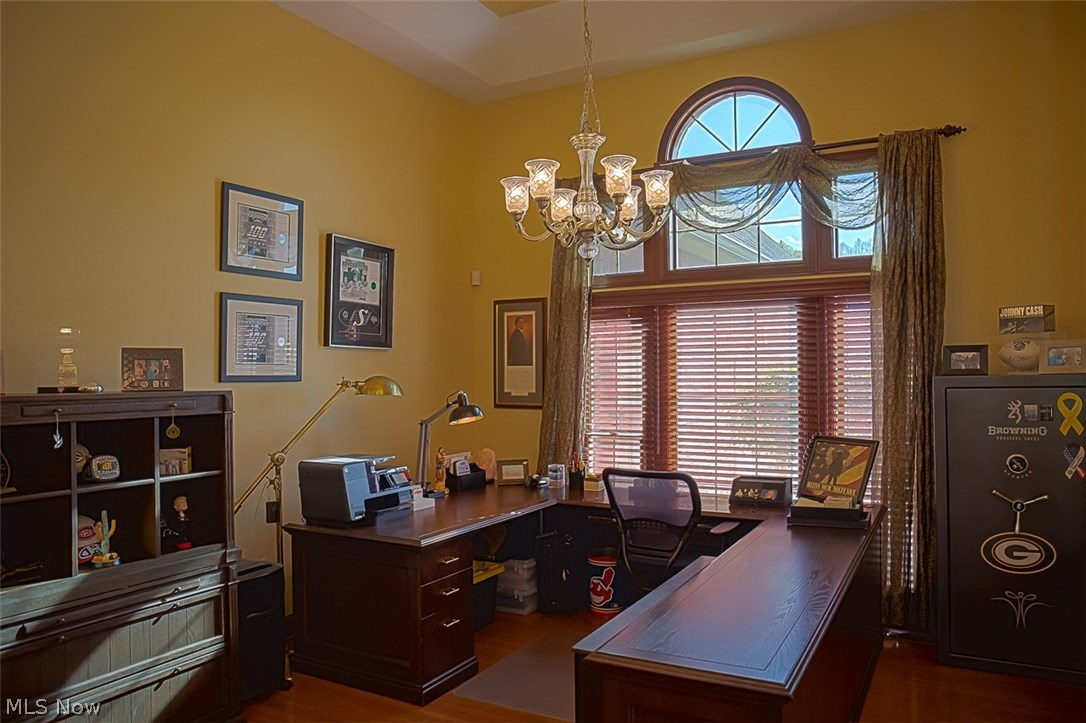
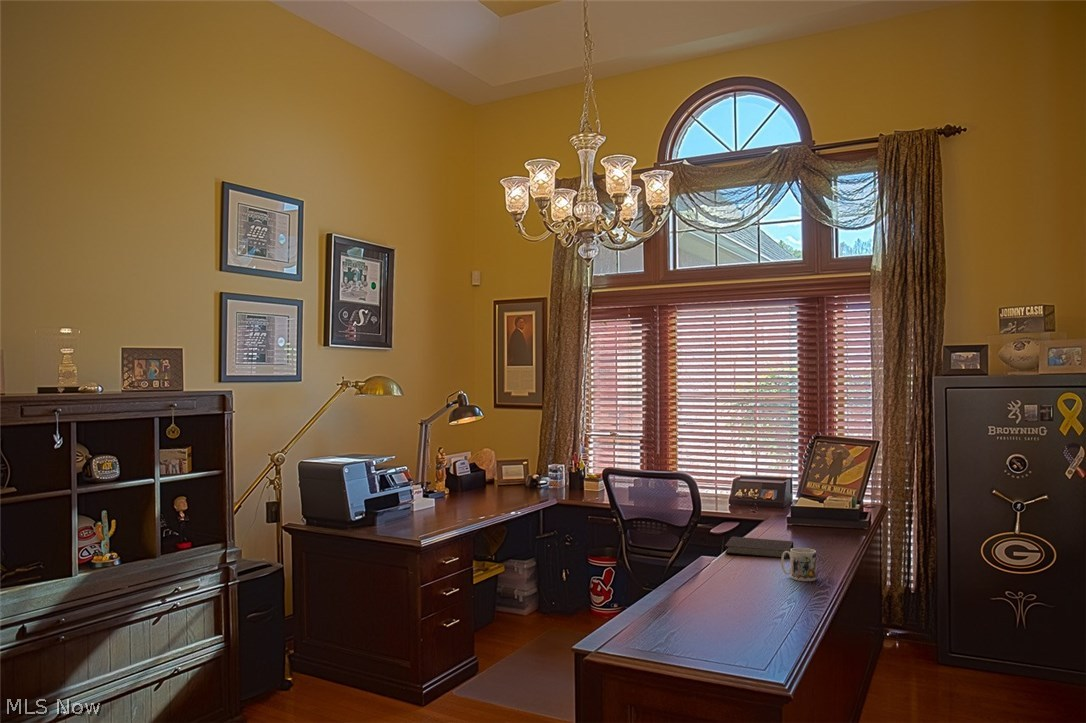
+ notebook [724,536,794,560]
+ mug [780,547,817,582]
